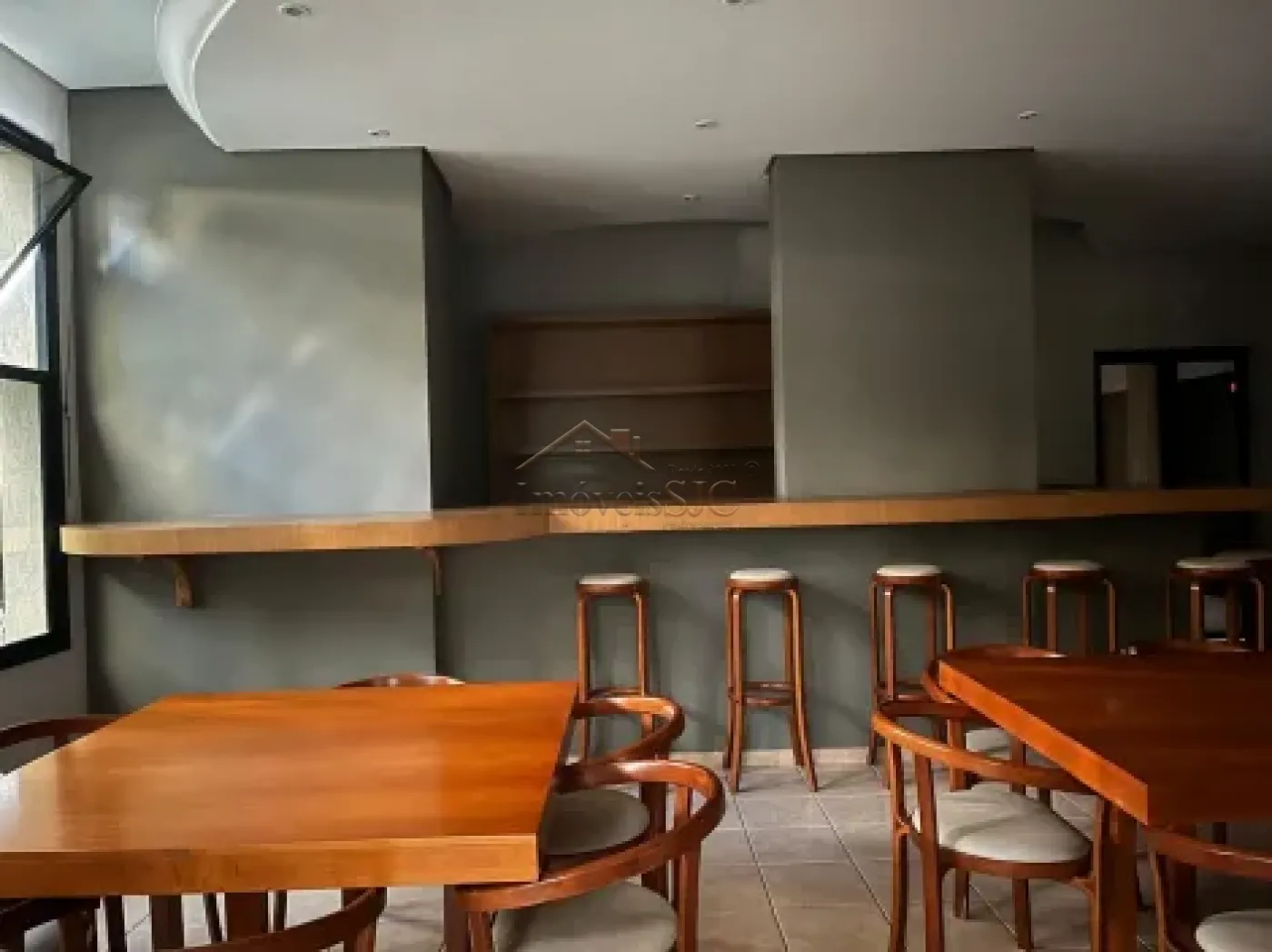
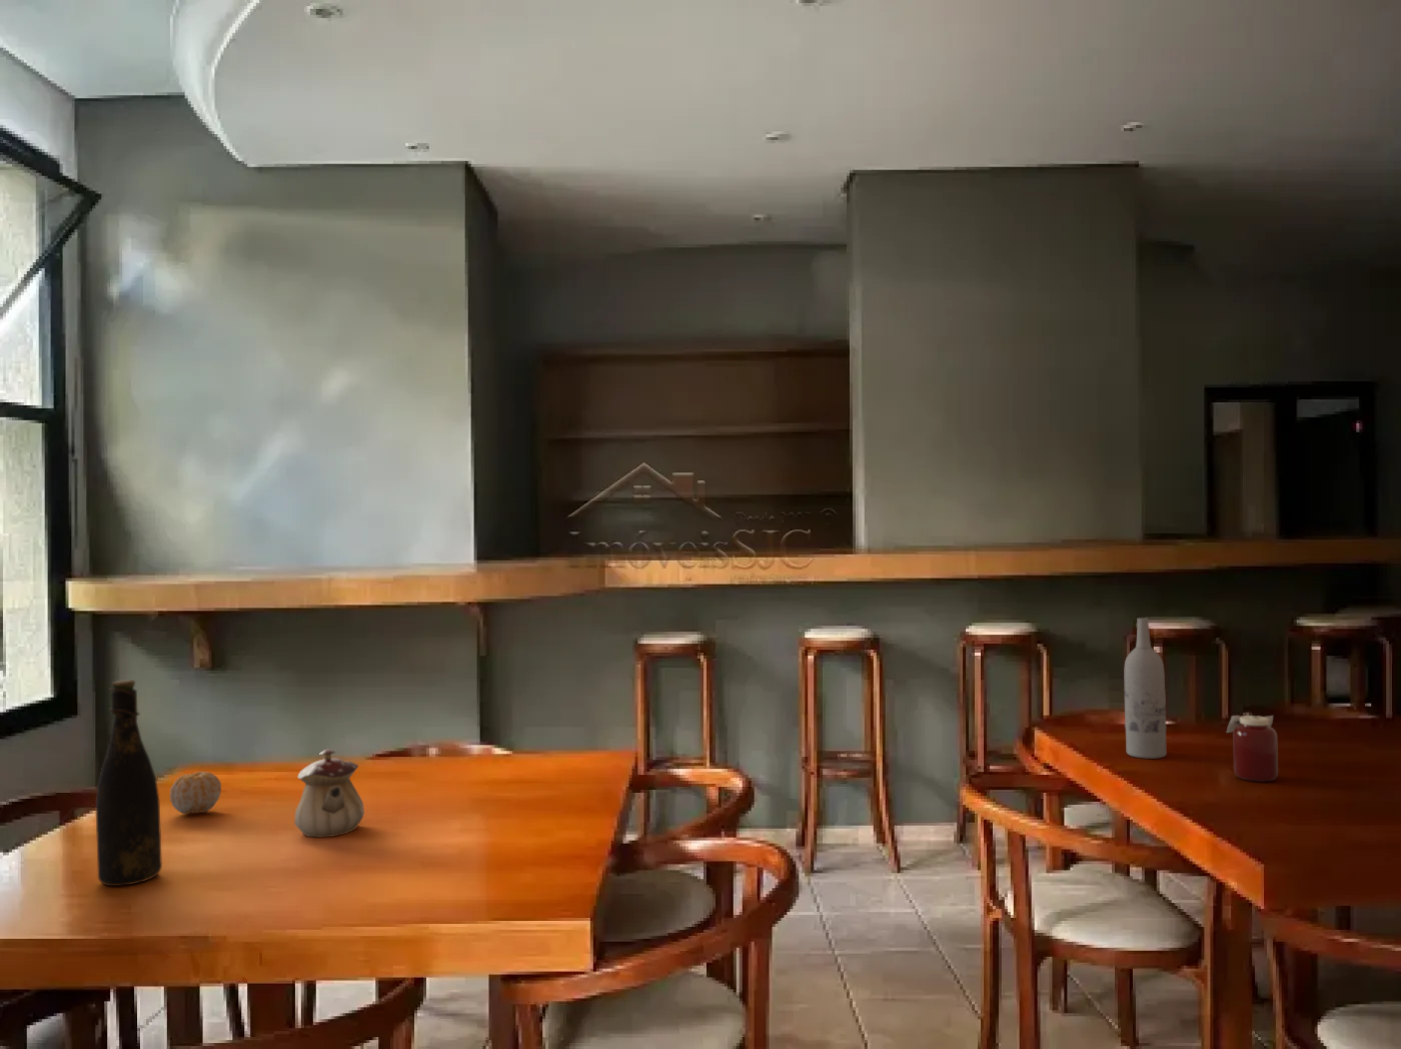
+ bottle [95,679,163,887]
+ fruit [170,770,222,814]
+ jar [1226,715,1279,782]
+ teapot [293,748,366,839]
+ wine bottle [1122,617,1168,759]
